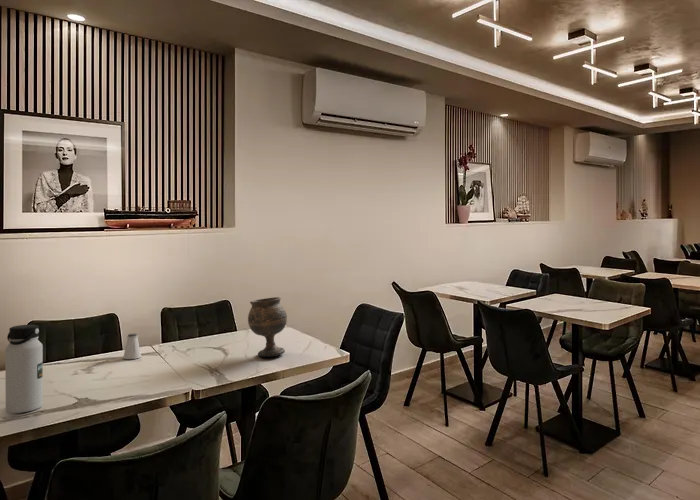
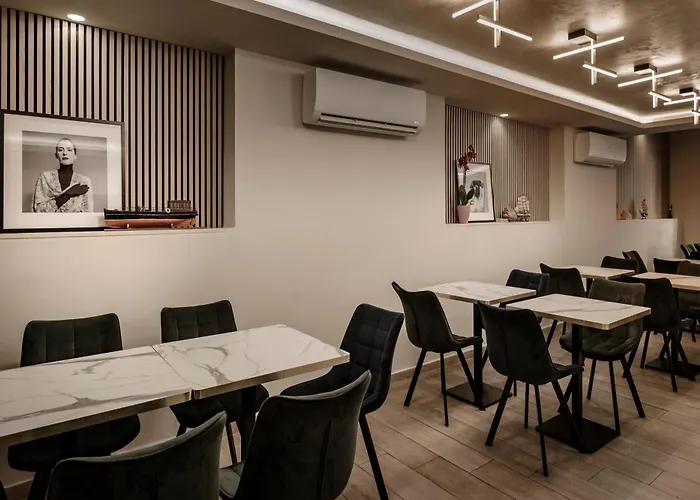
- goblet [247,296,288,358]
- water bottle [4,324,44,414]
- saltshaker [122,333,142,360]
